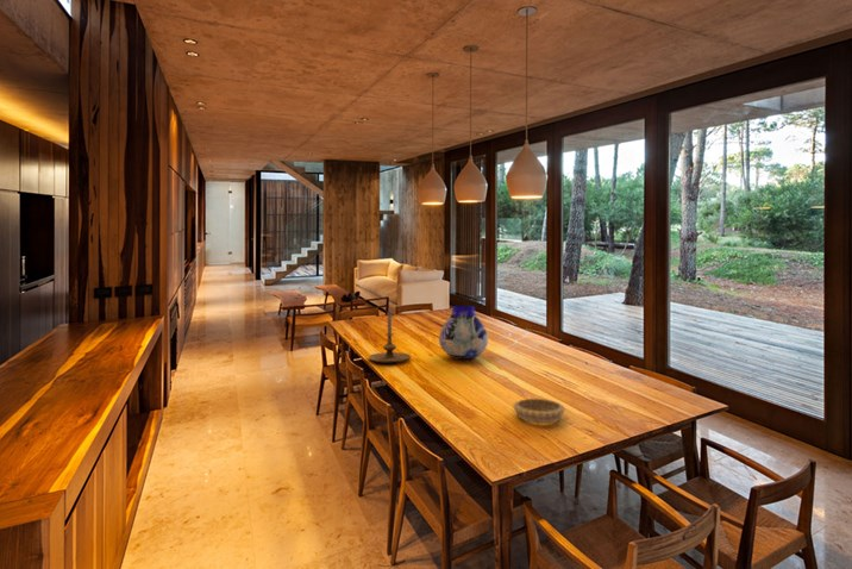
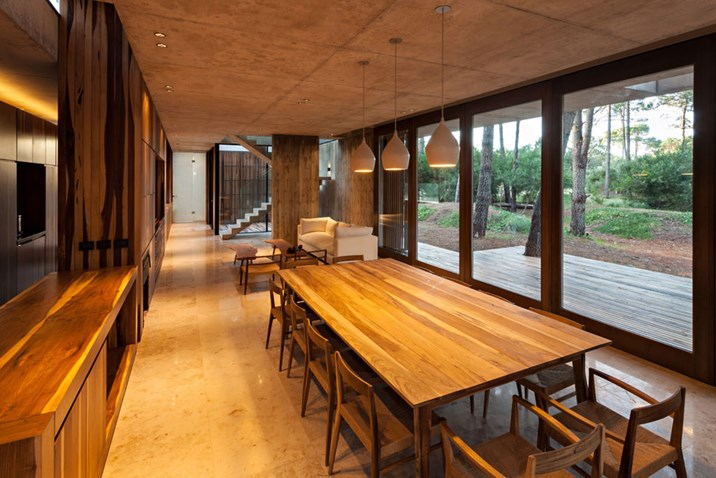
- candle holder [367,311,412,363]
- decorative bowl [512,398,566,425]
- vase [438,305,489,361]
